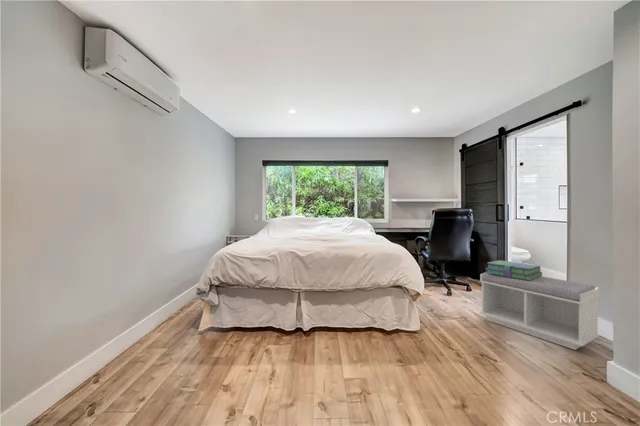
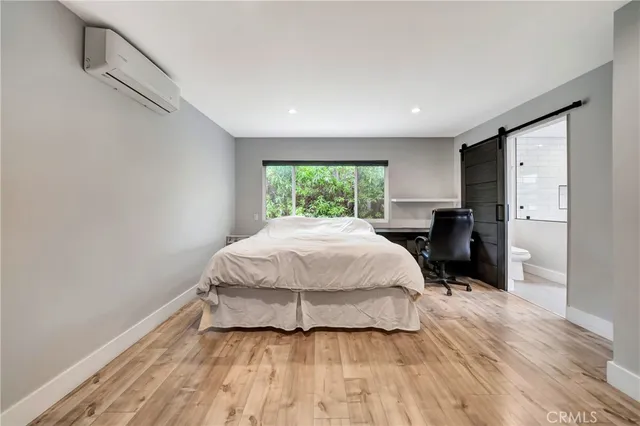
- bench [479,272,601,351]
- stack of books [484,259,543,280]
